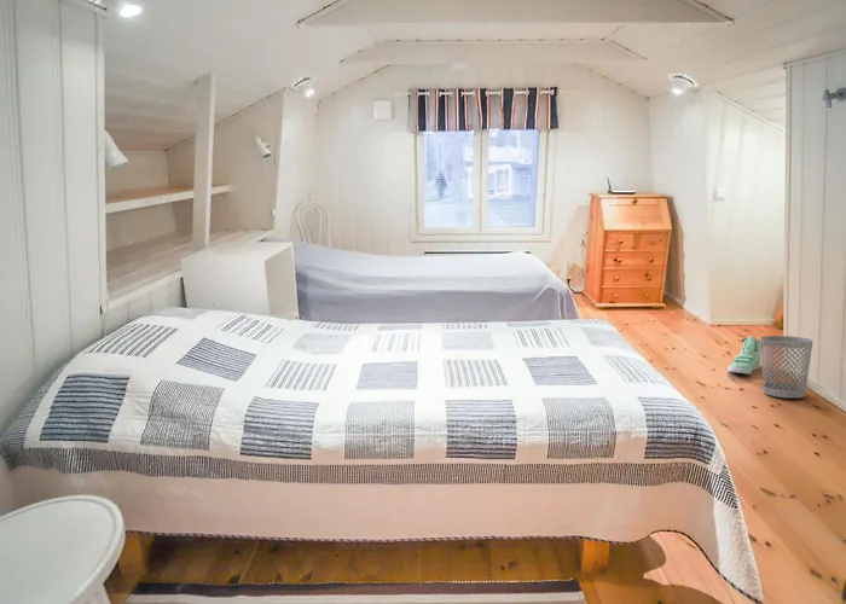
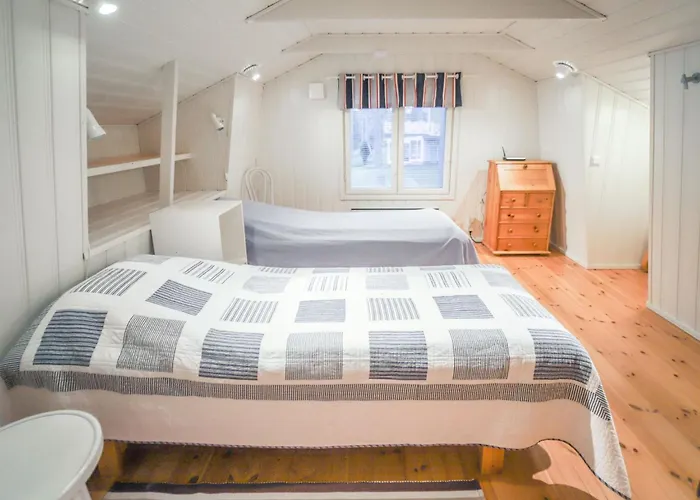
- sneaker [726,336,761,376]
- wastebasket [759,335,813,399]
